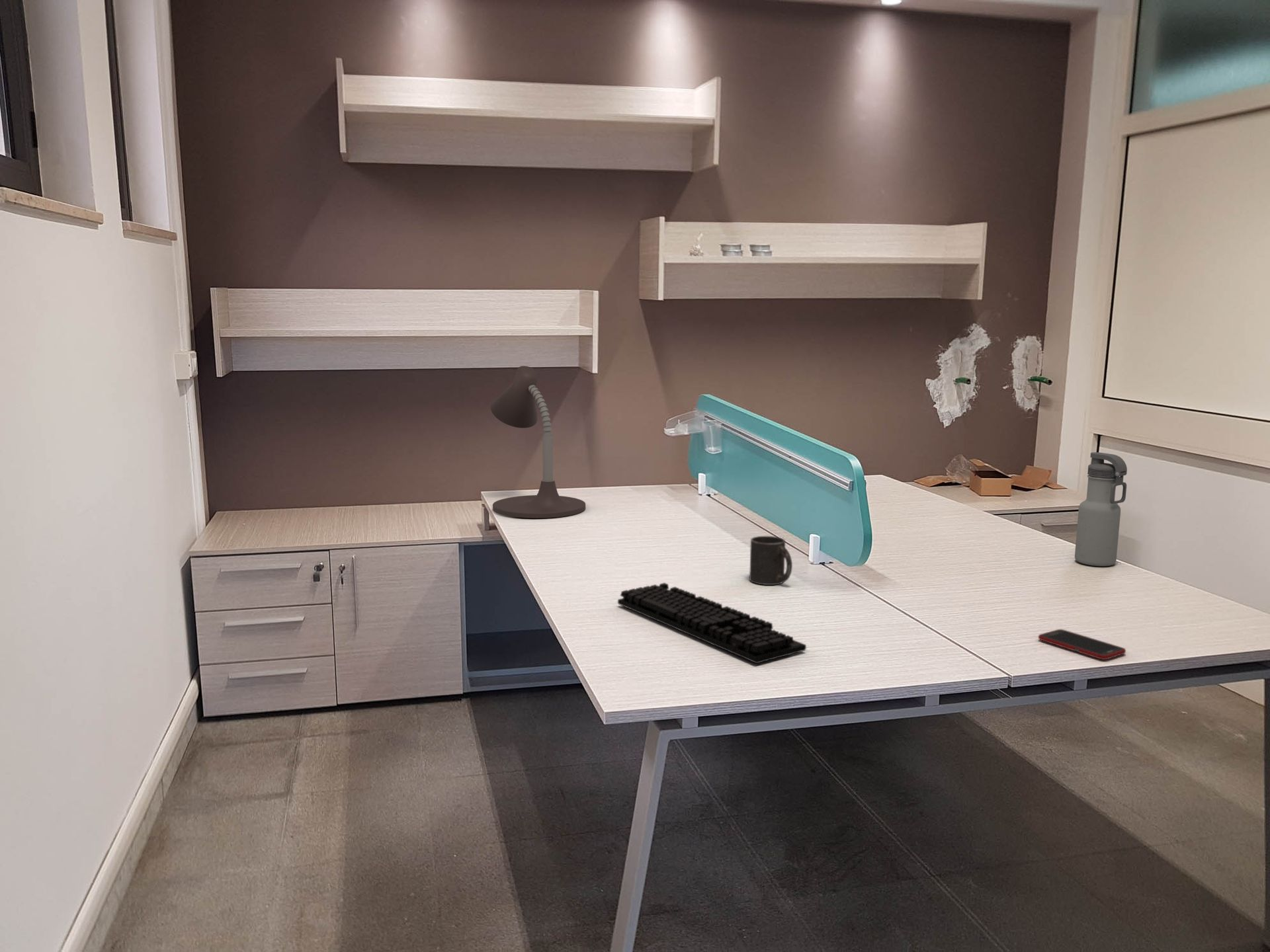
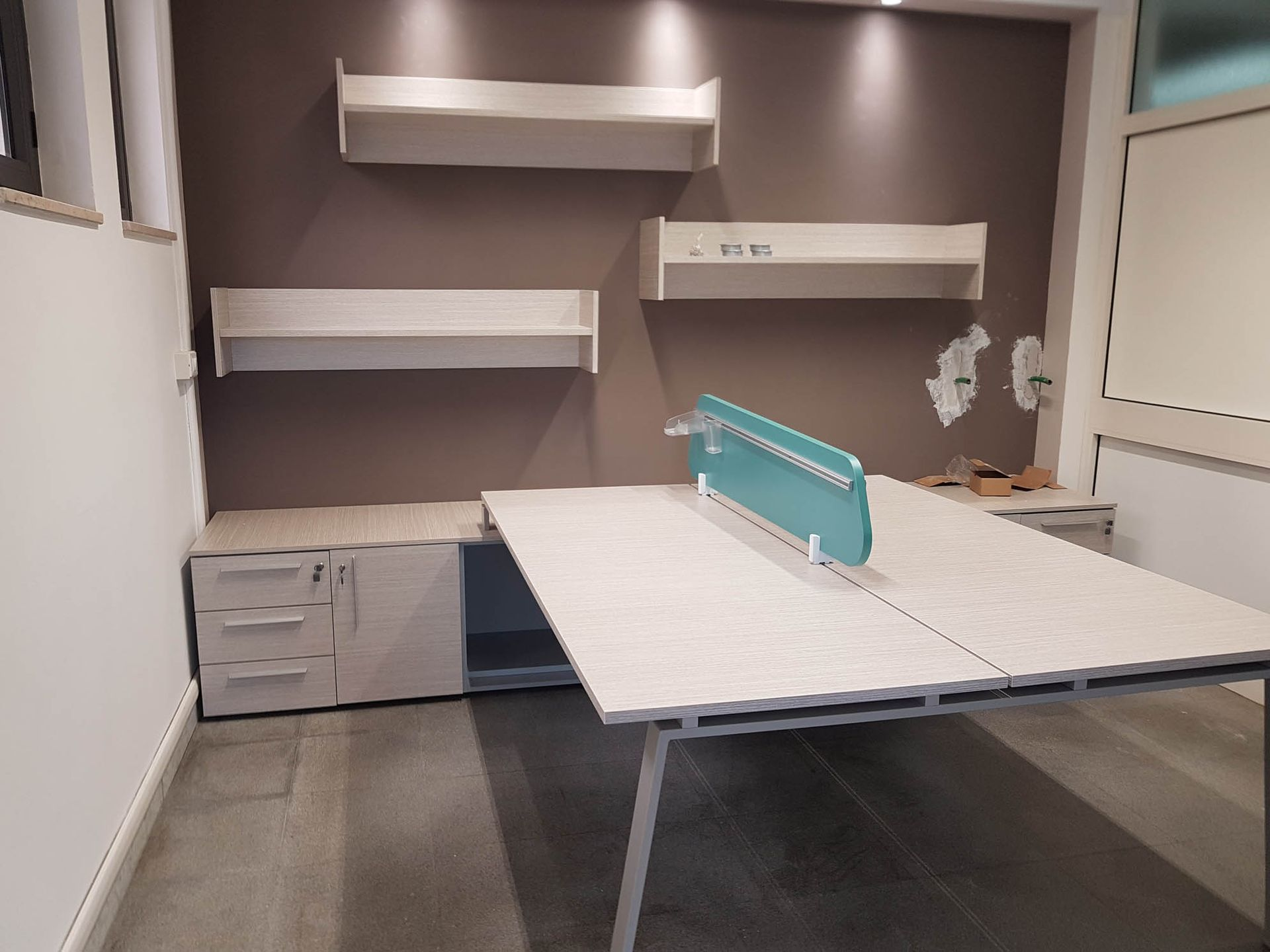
- cell phone [1038,629,1126,660]
- mug [749,535,793,586]
- water bottle [1074,452,1128,567]
- desk lamp [490,365,586,519]
- keyboard [617,582,807,664]
